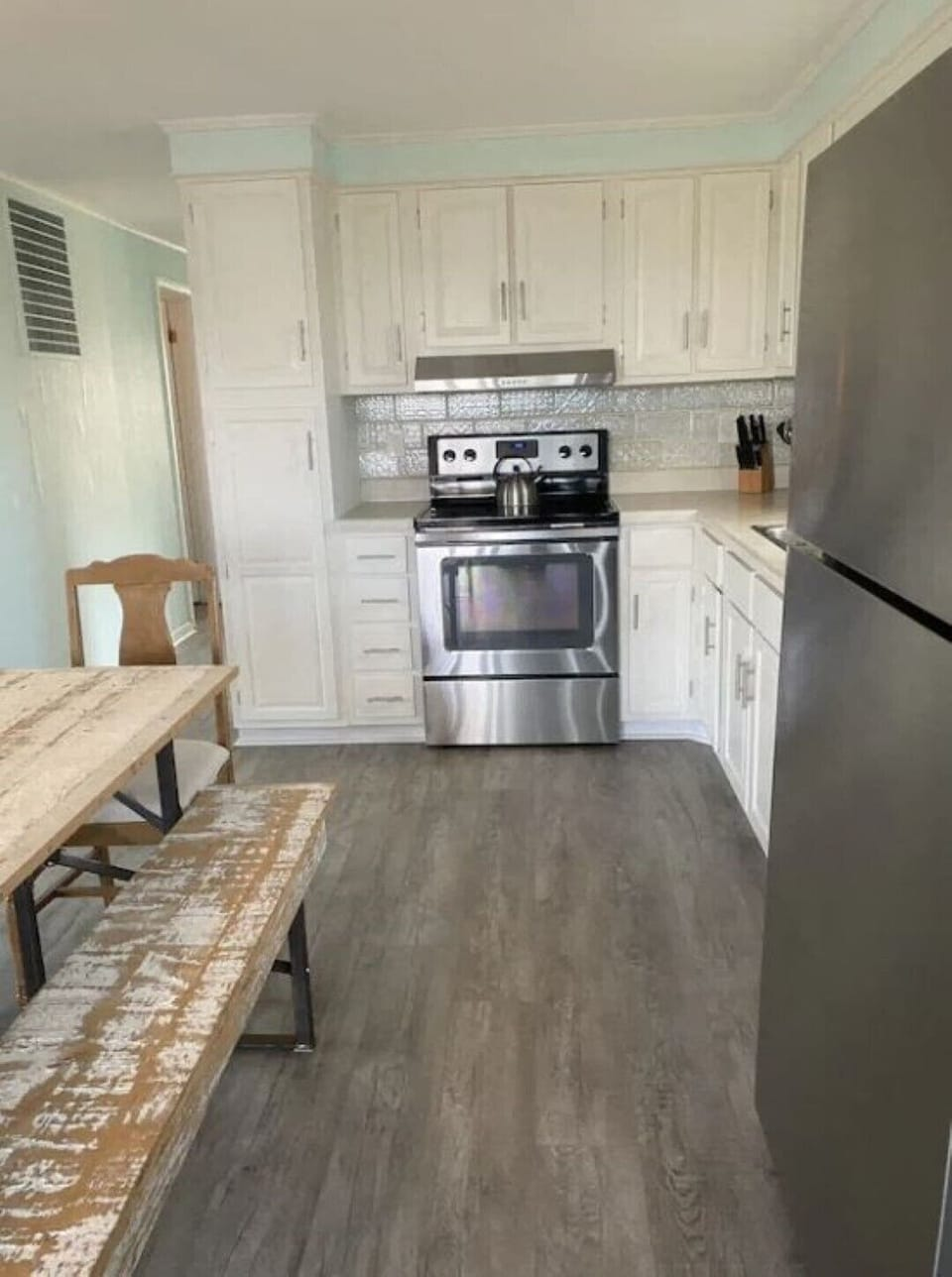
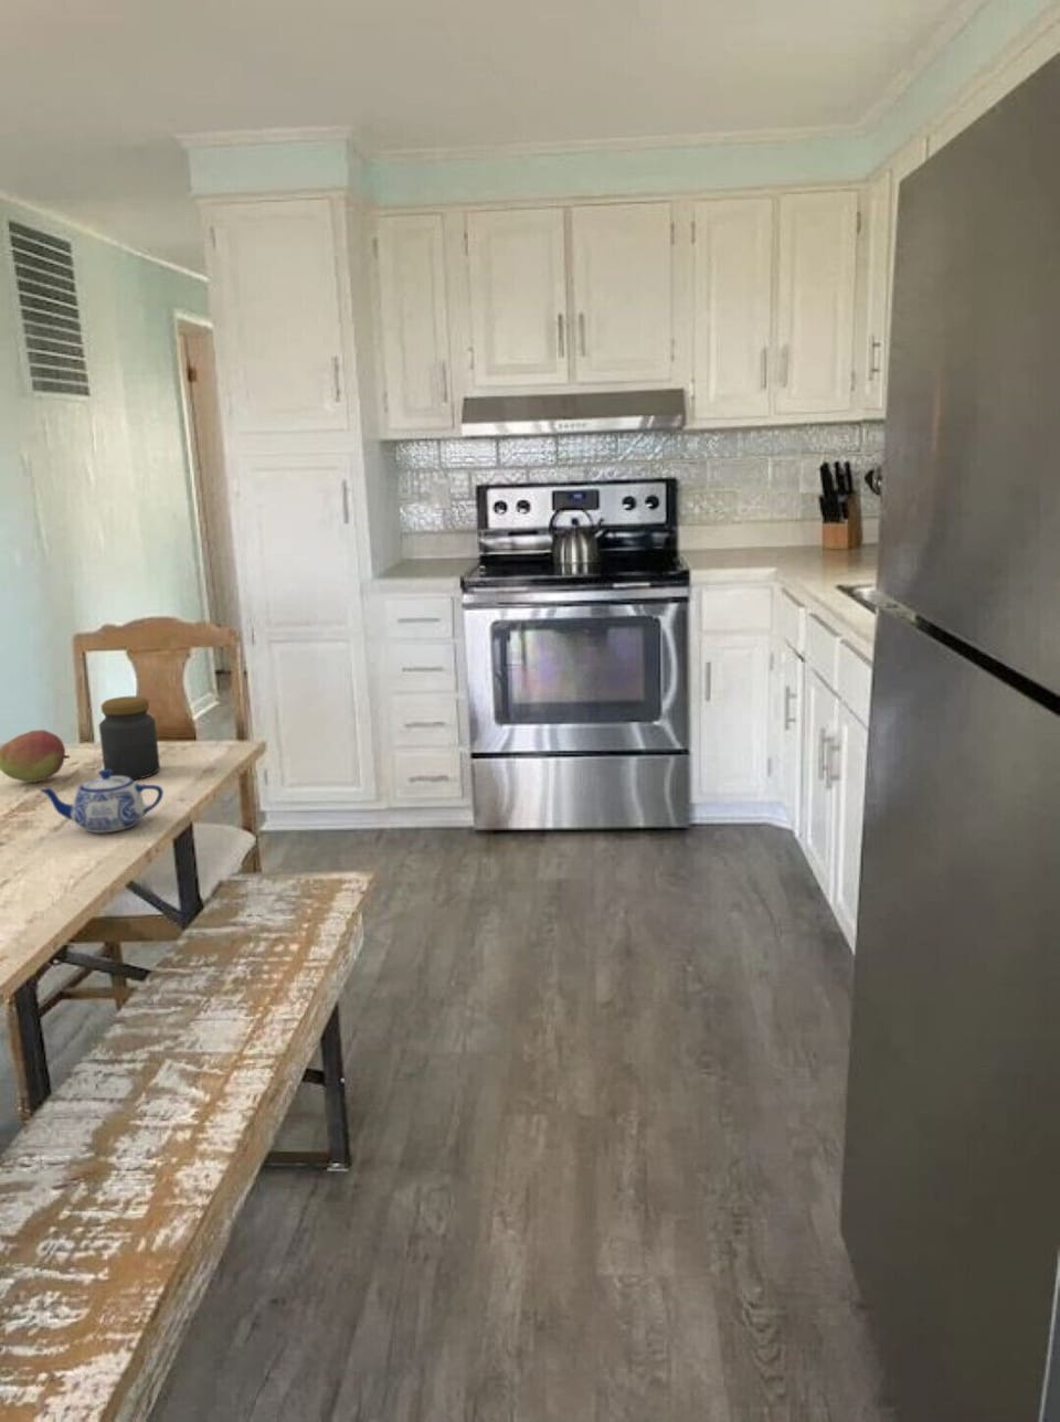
+ fruit [0,728,70,783]
+ teapot [38,768,165,834]
+ jar [98,695,161,781]
